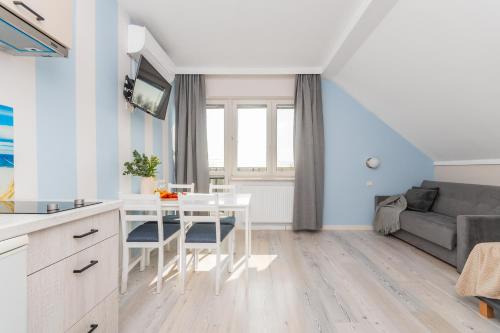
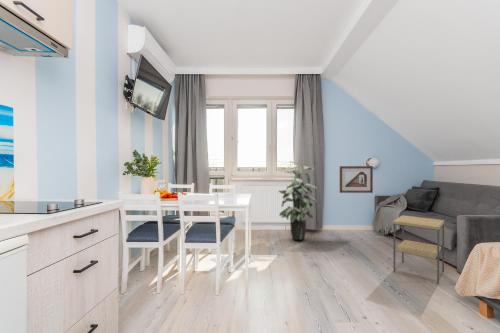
+ picture frame [339,165,374,194]
+ indoor plant [277,160,318,241]
+ side table [392,214,445,285]
